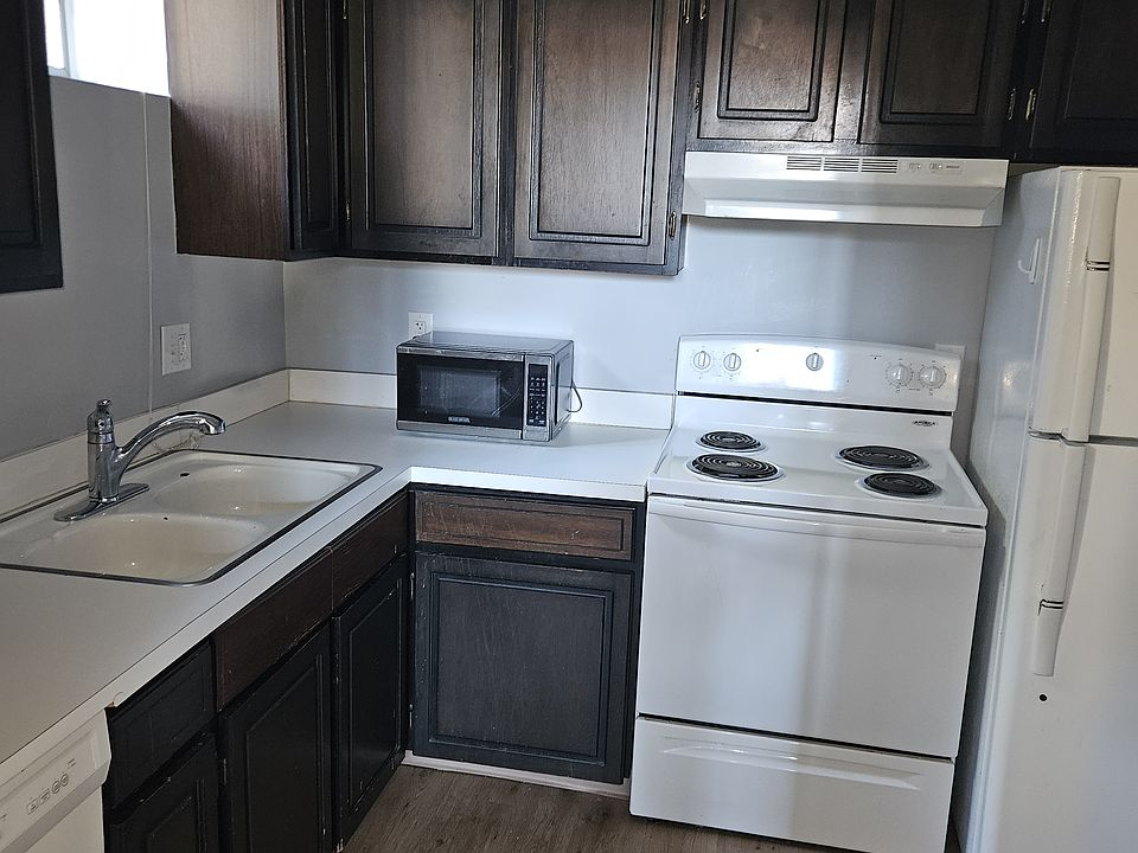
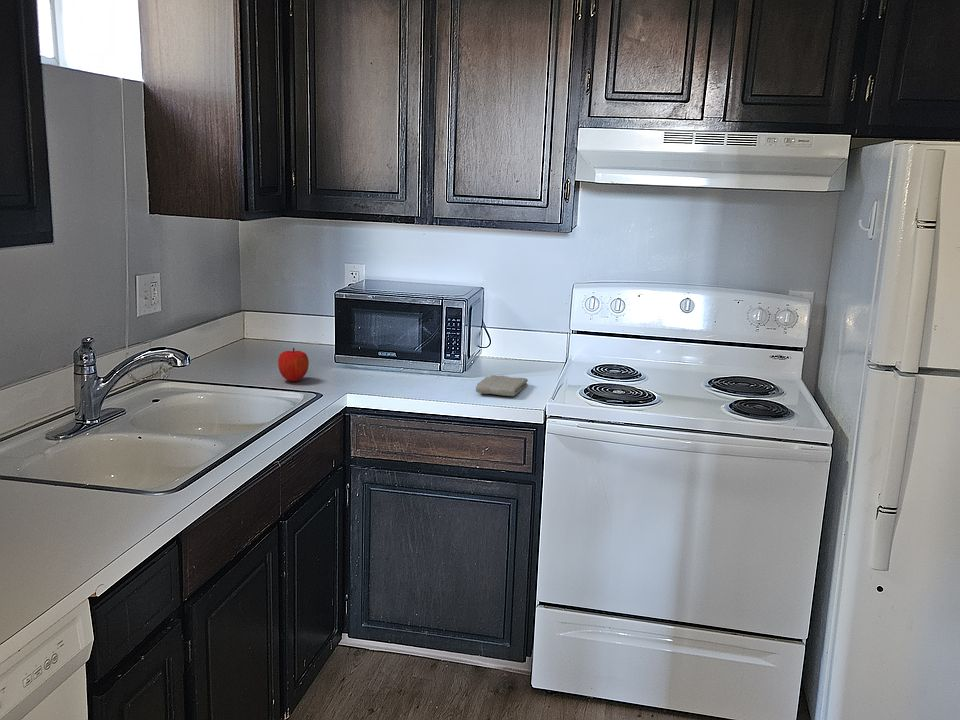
+ washcloth [475,374,529,397]
+ fruit [277,347,310,383]
